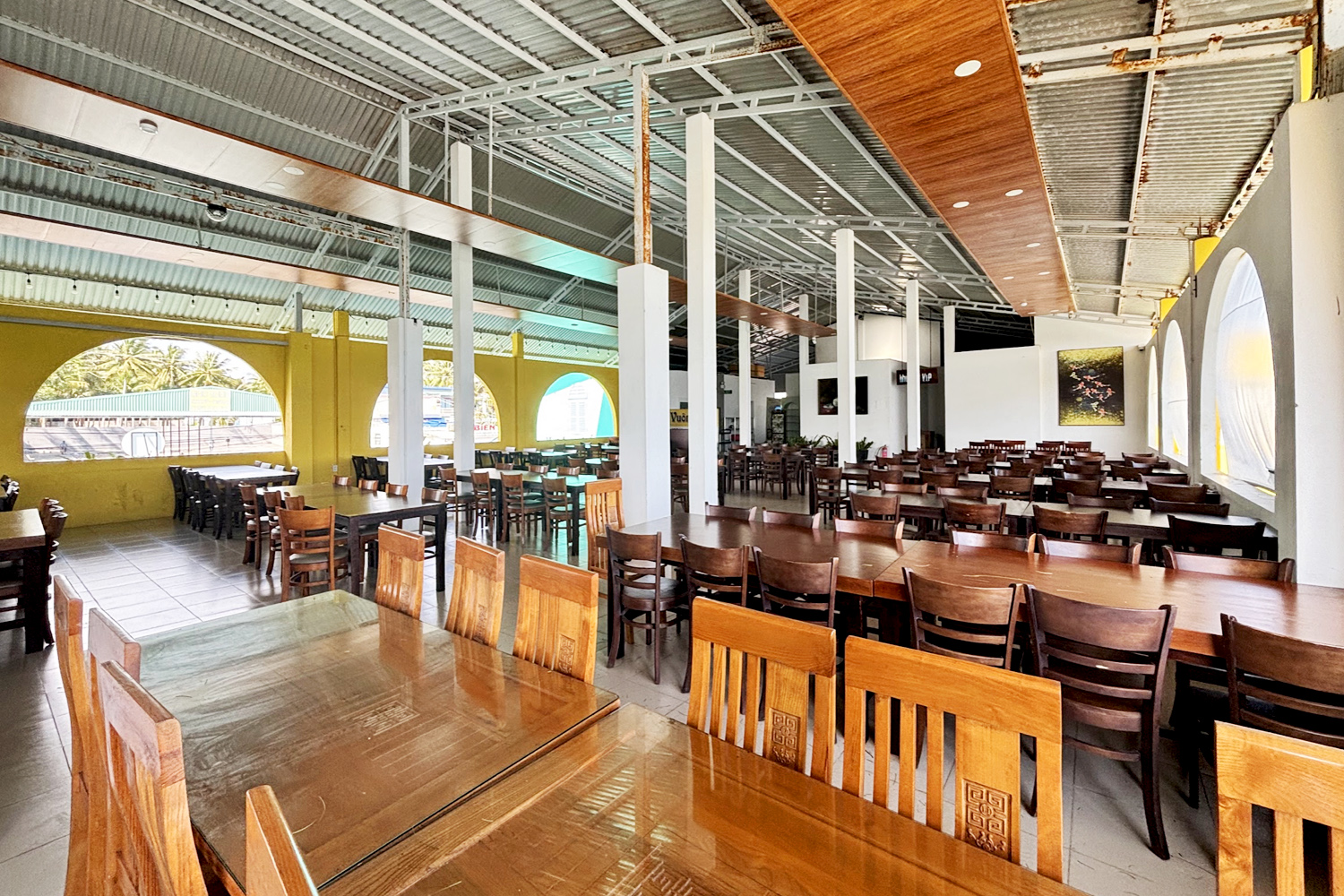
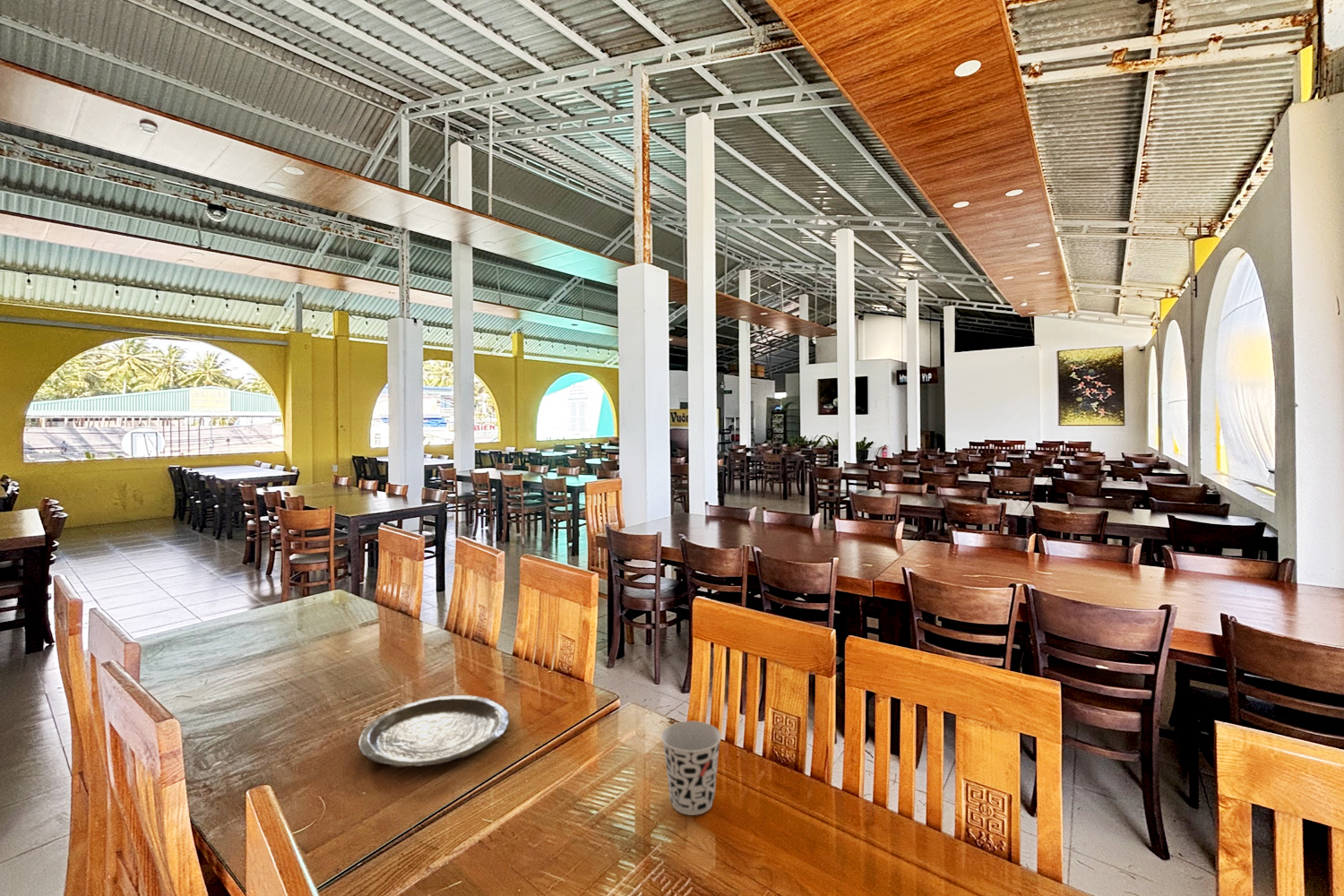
+ plate [358,694,511,769]
+ cup [660,720,722,816]
